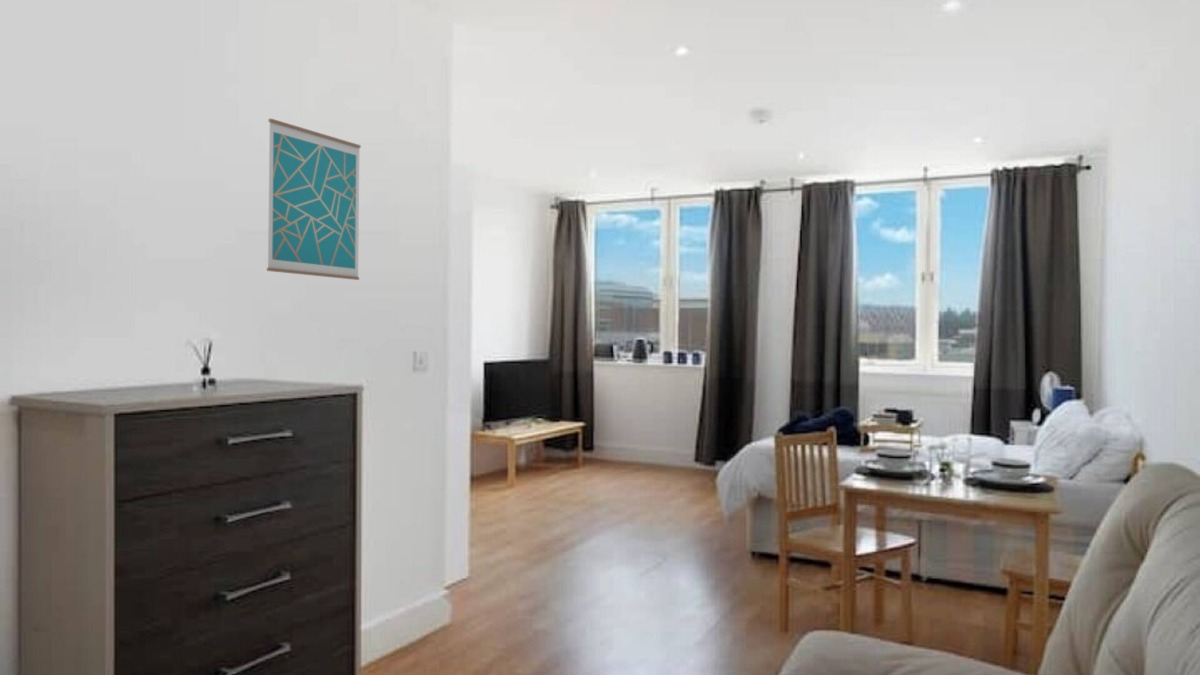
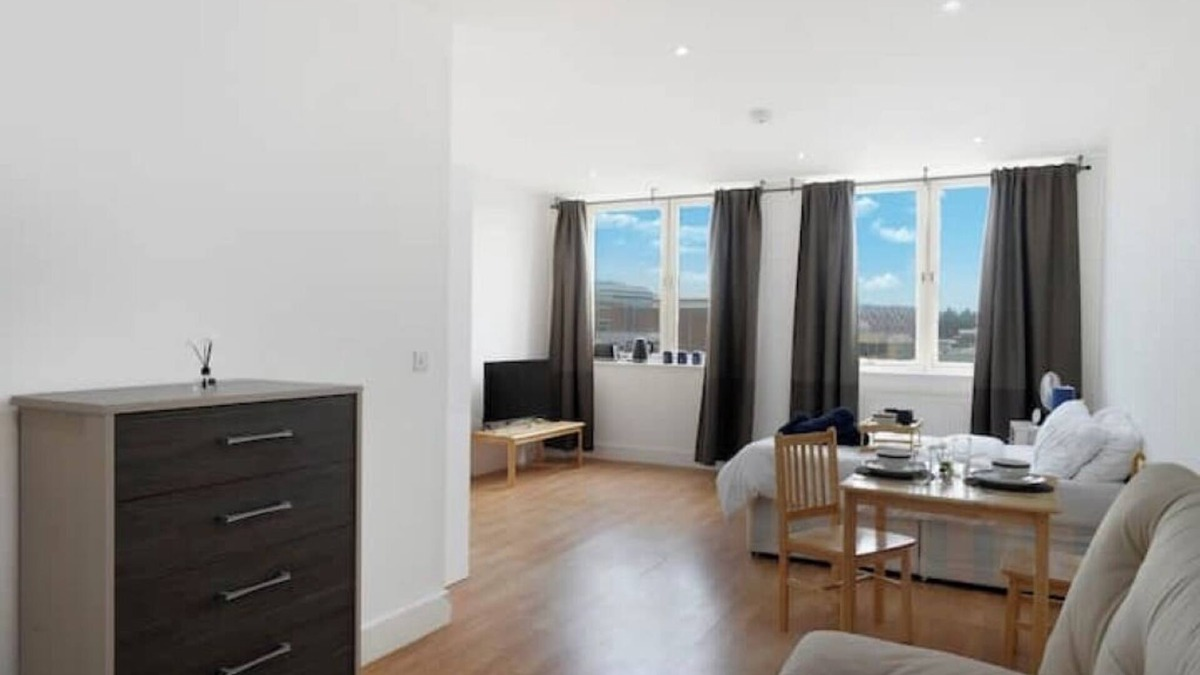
- wall art [266,118,362,281]
